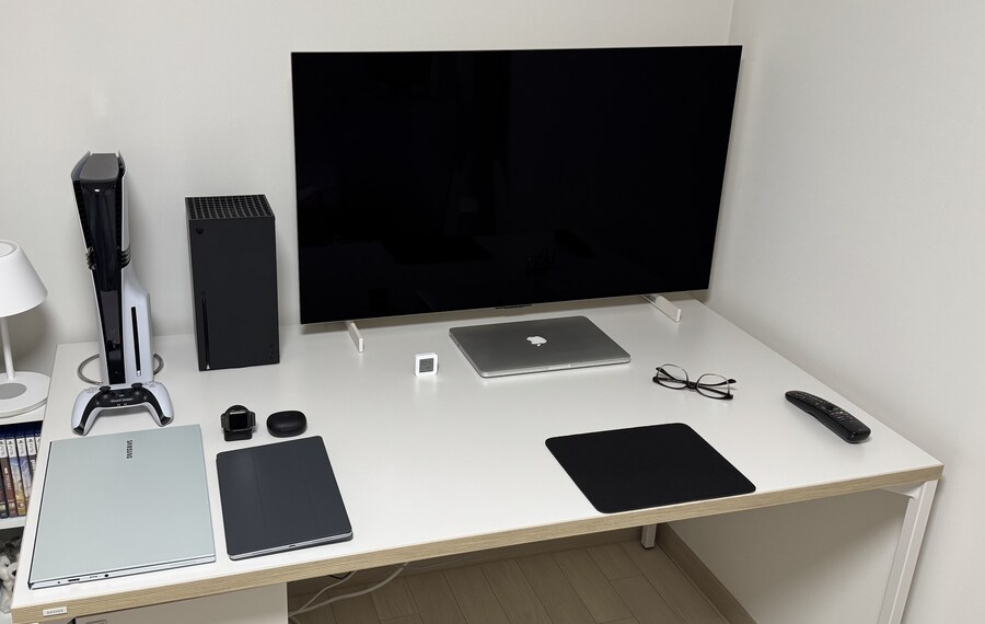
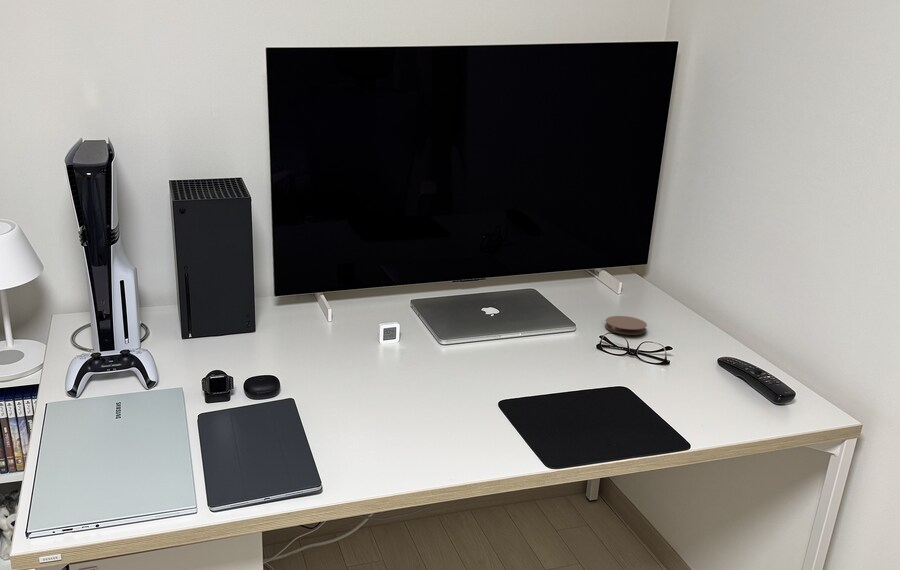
+ coaster [604,315,648,336]
